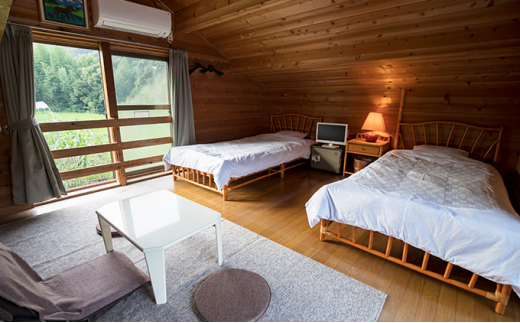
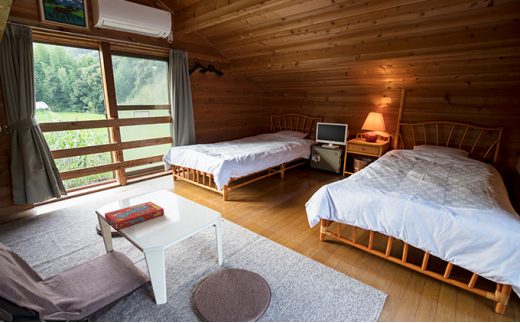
+ snack box [104,201,165,230]
